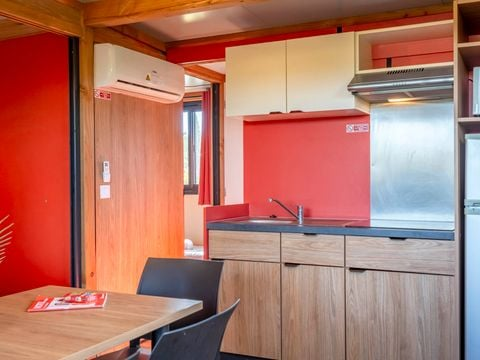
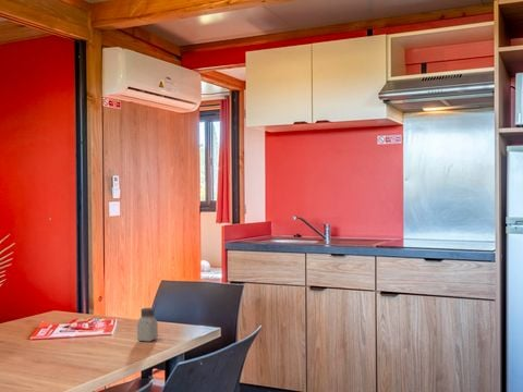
+ saltshaker [136,307,159,343]
